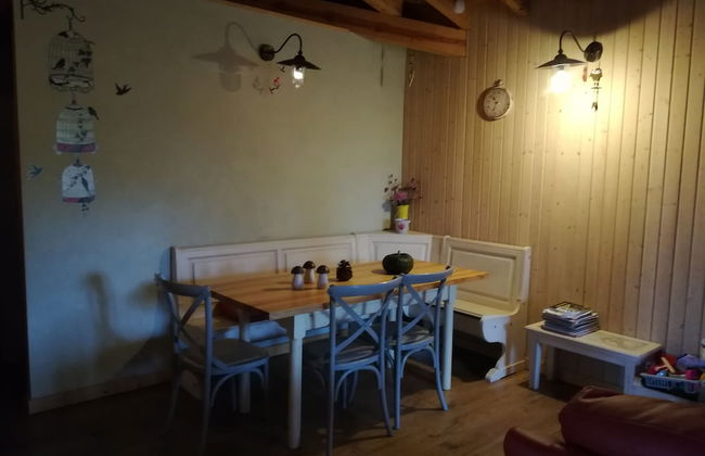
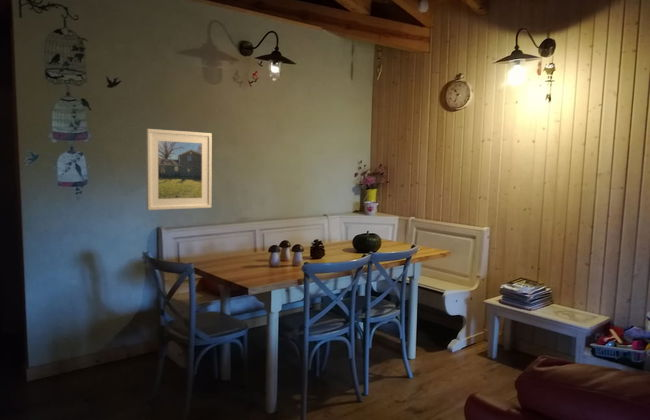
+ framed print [145,128,213,211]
